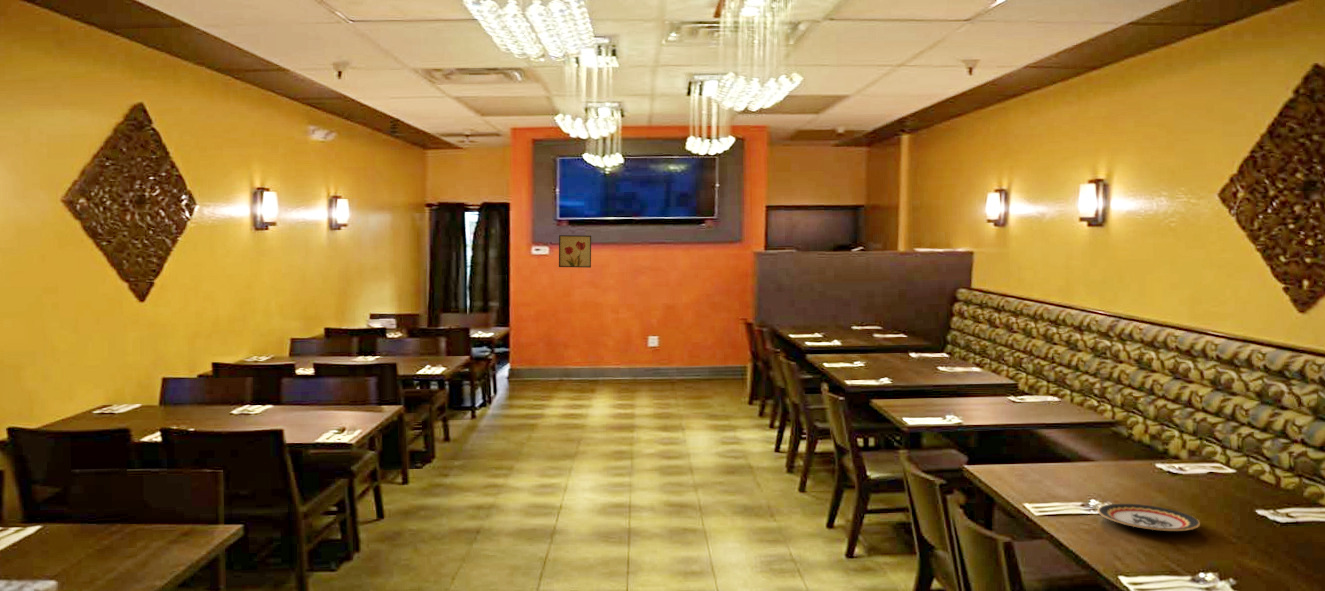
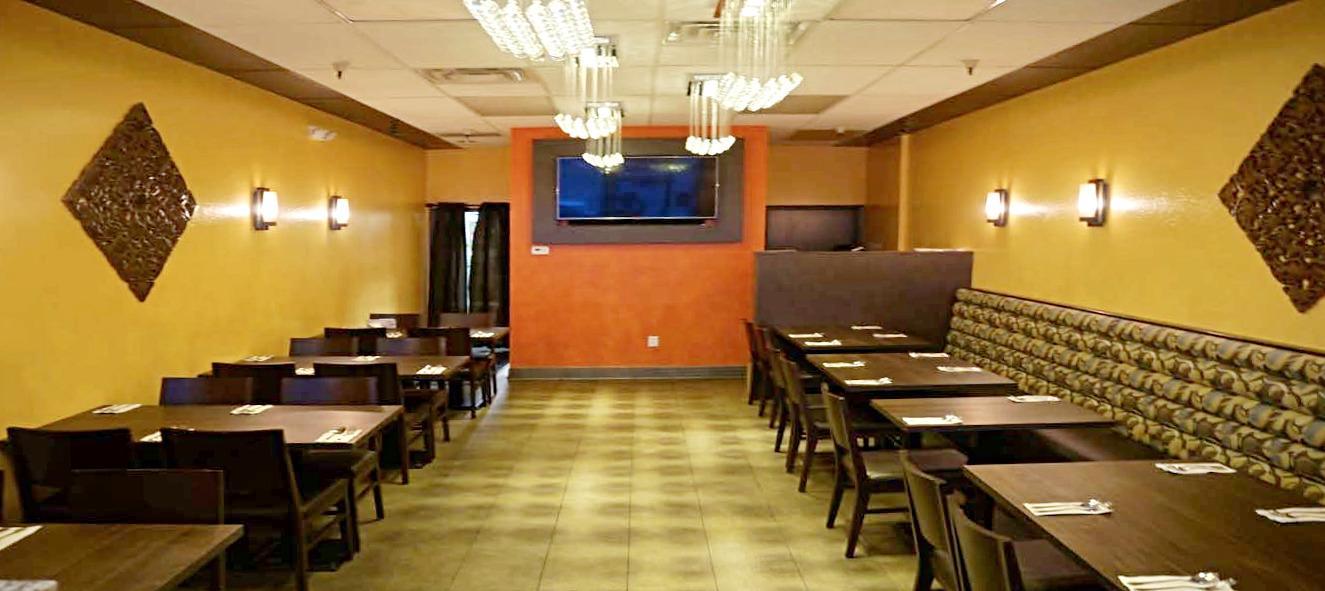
- plate [1097,503,1201,532]
- wall art [558,234,592,269]
